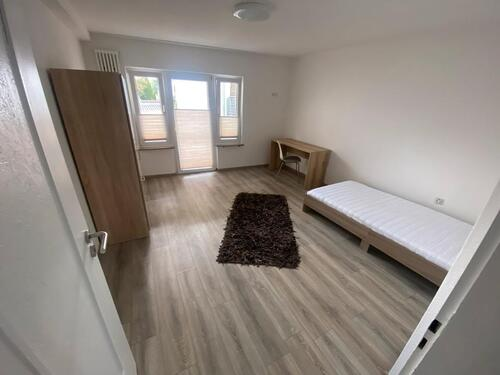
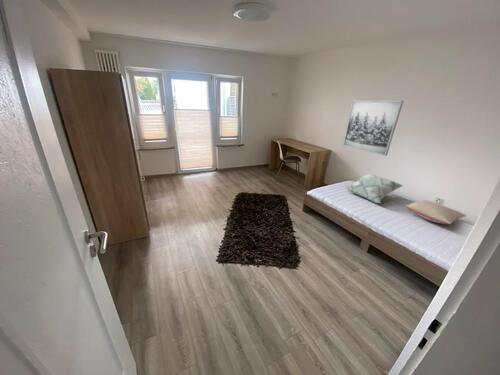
+ decorative pillow [344,173,404,204]
+ pillow [404,199,467,225]
+ wall art [342,99,404,157]
